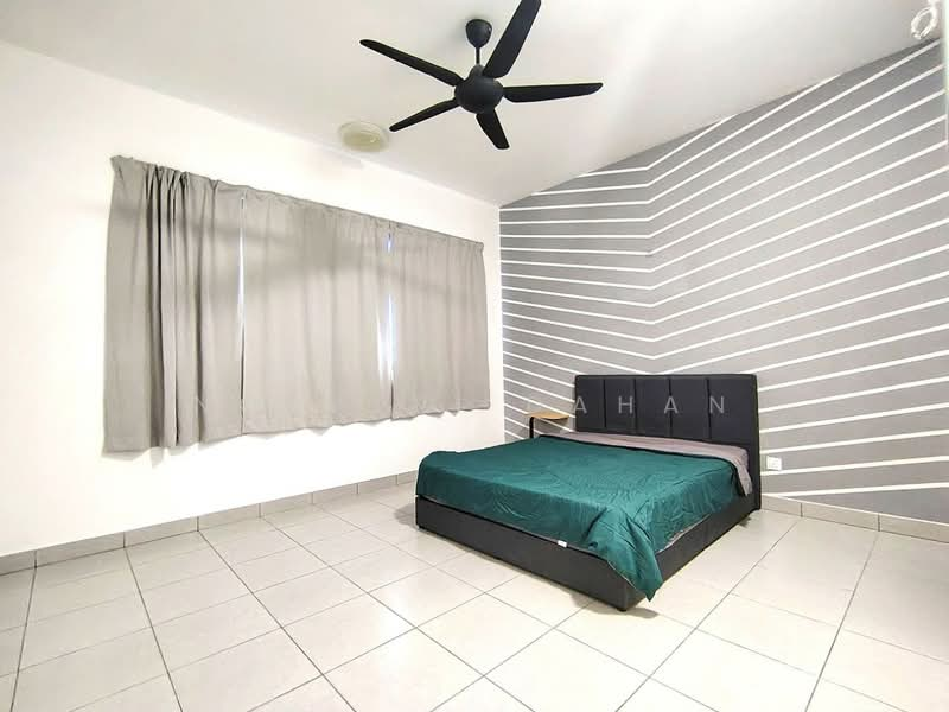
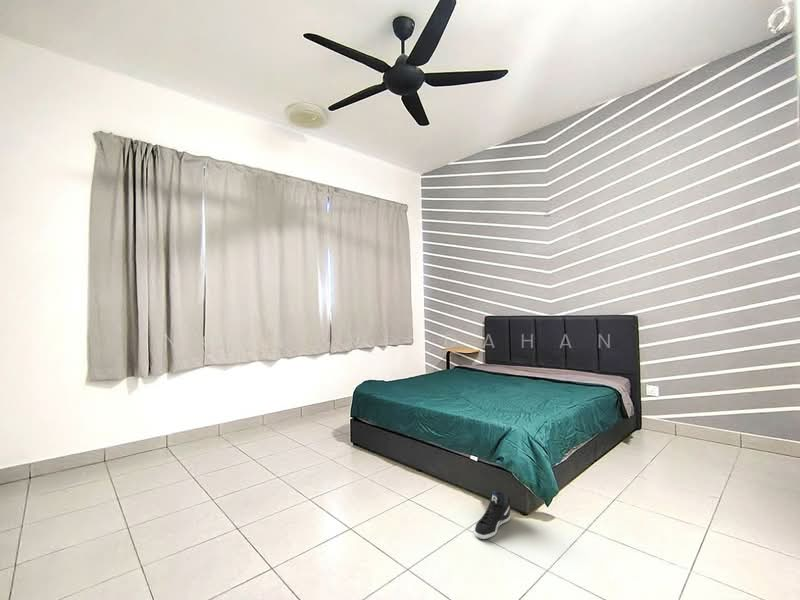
+ sneaker [473,490,512,540]
